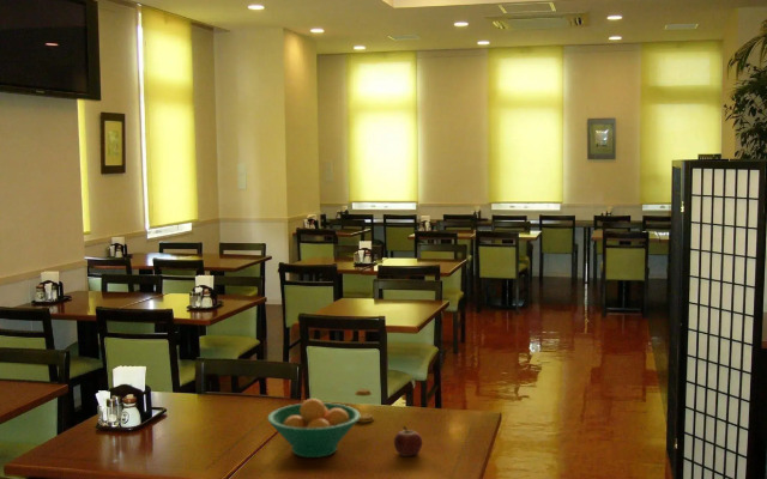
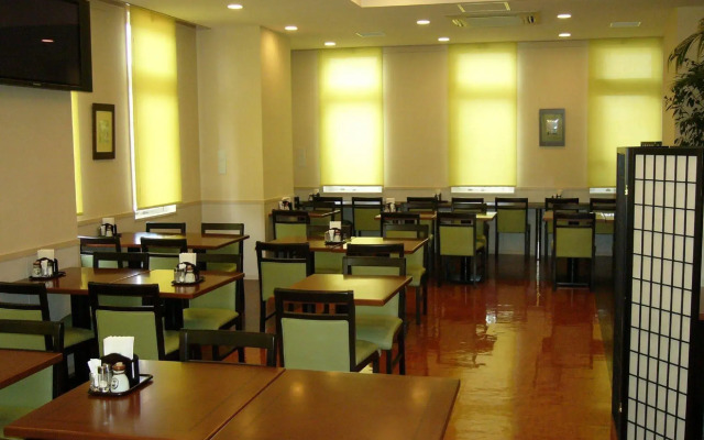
- fruit bowl [266,398,361,459]
- fruit [393,425,423,457]
- salt shaker [354,388,375,424]
